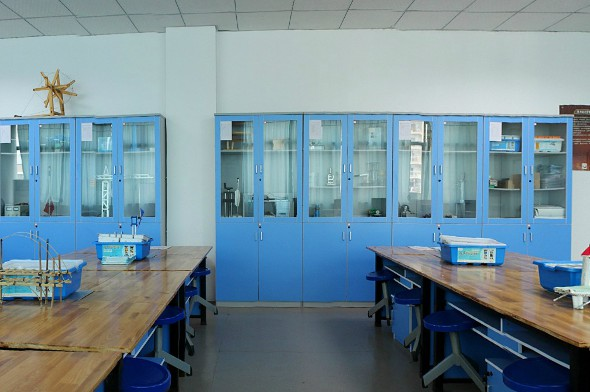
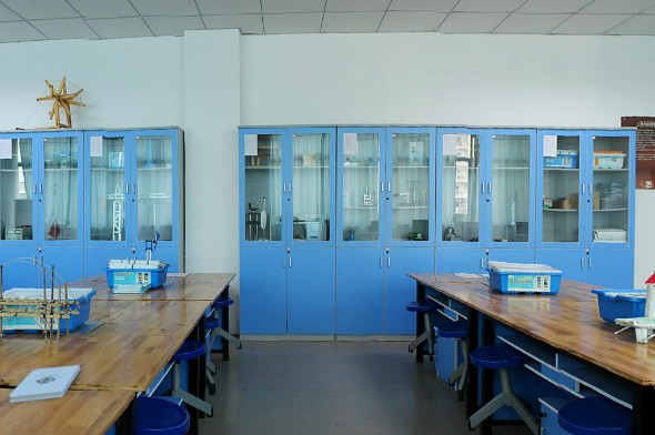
+ notepad [9,364,81,404]
